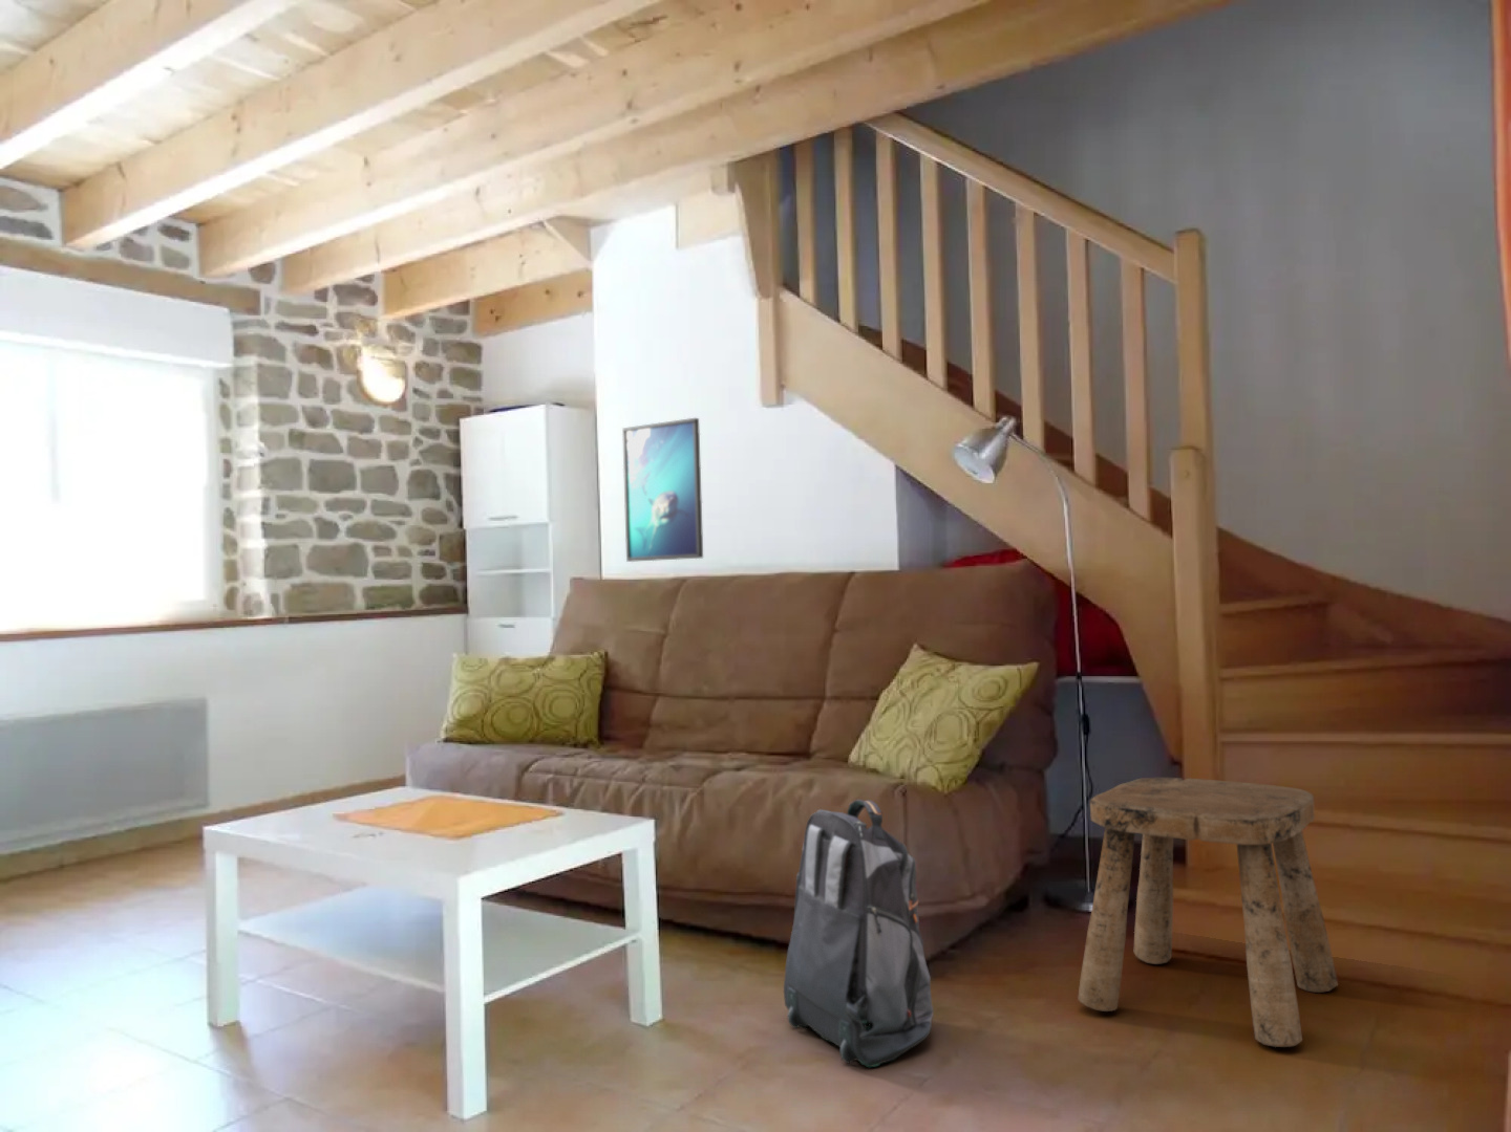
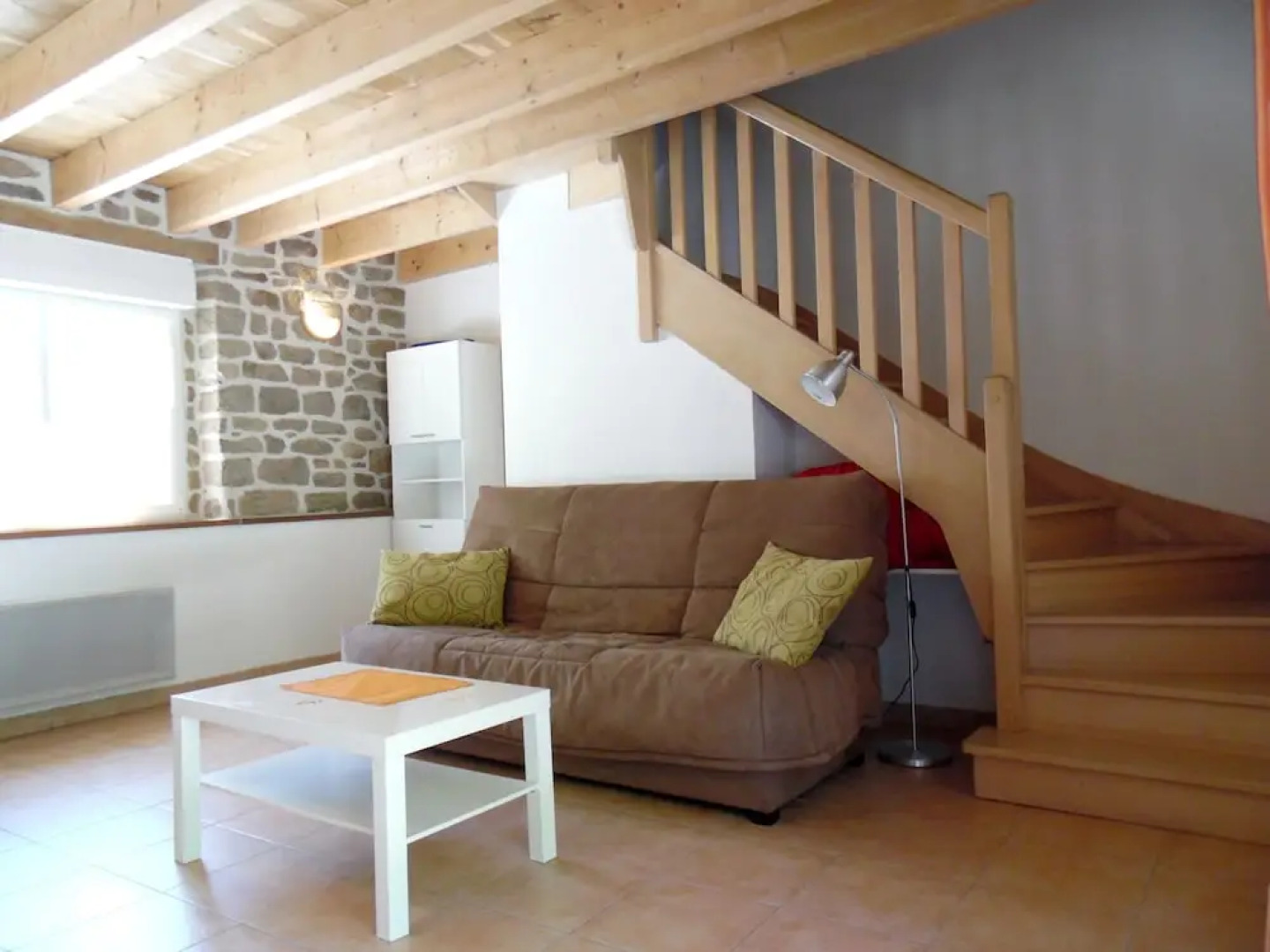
- backpack [783,799,935,1068]
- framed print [621,417,704,562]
- stool [1077,776,1338,1048]
